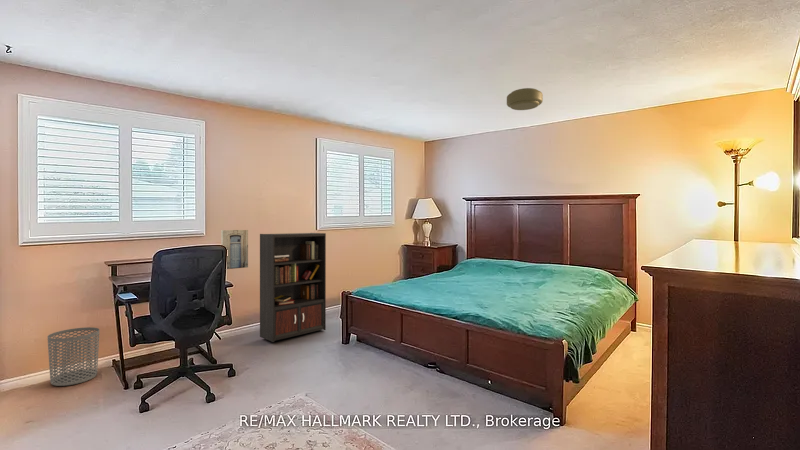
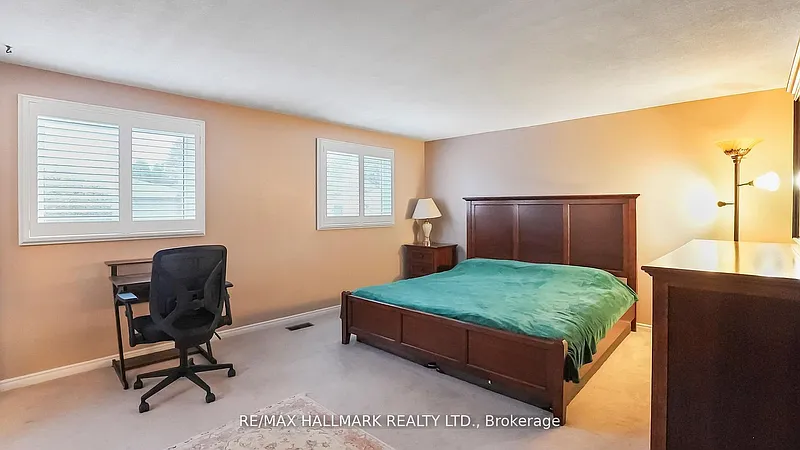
- waste bin [47,326,100,387]
- ceiling light [506,87,544,111]
- wall art [220,229,249,270]
- bookcase [259,232,327,343]
